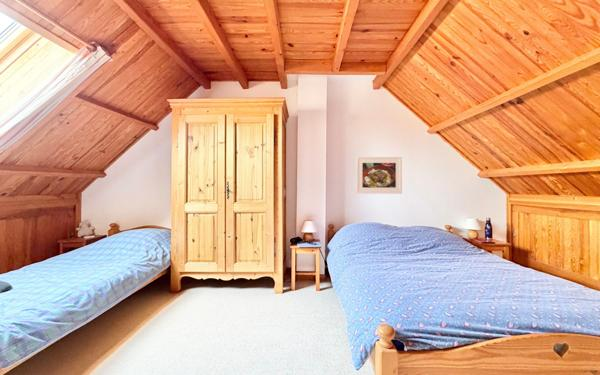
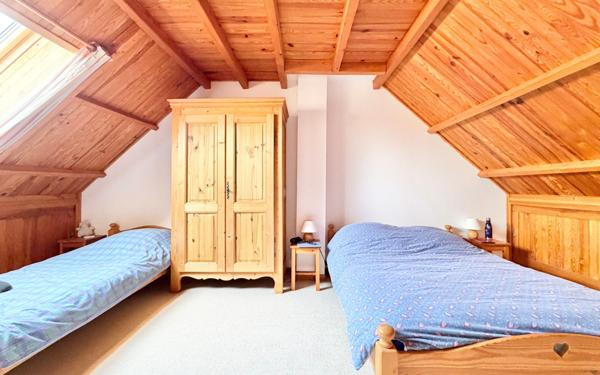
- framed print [355,156,403,195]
